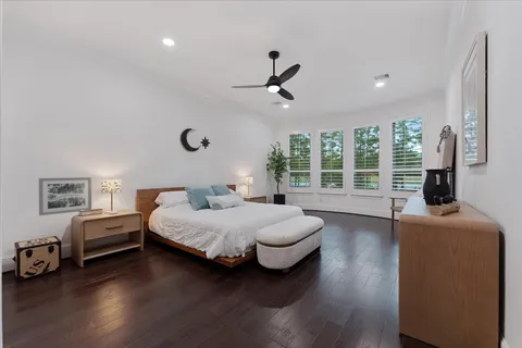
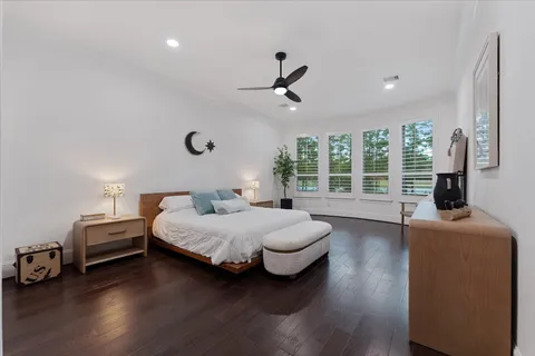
- wall art [38,176,92,216]
